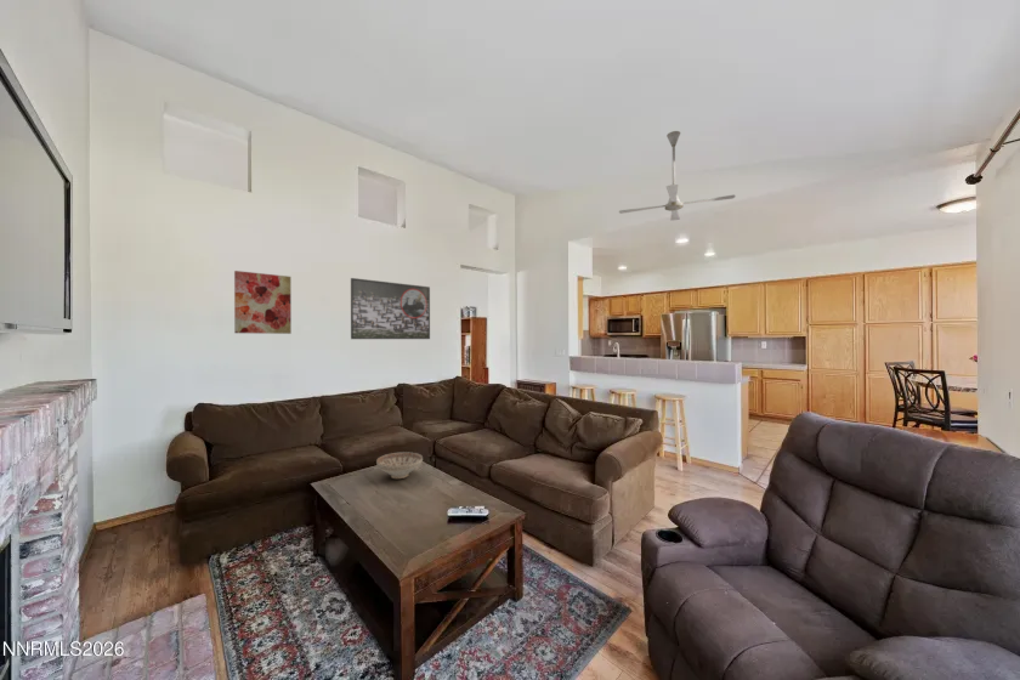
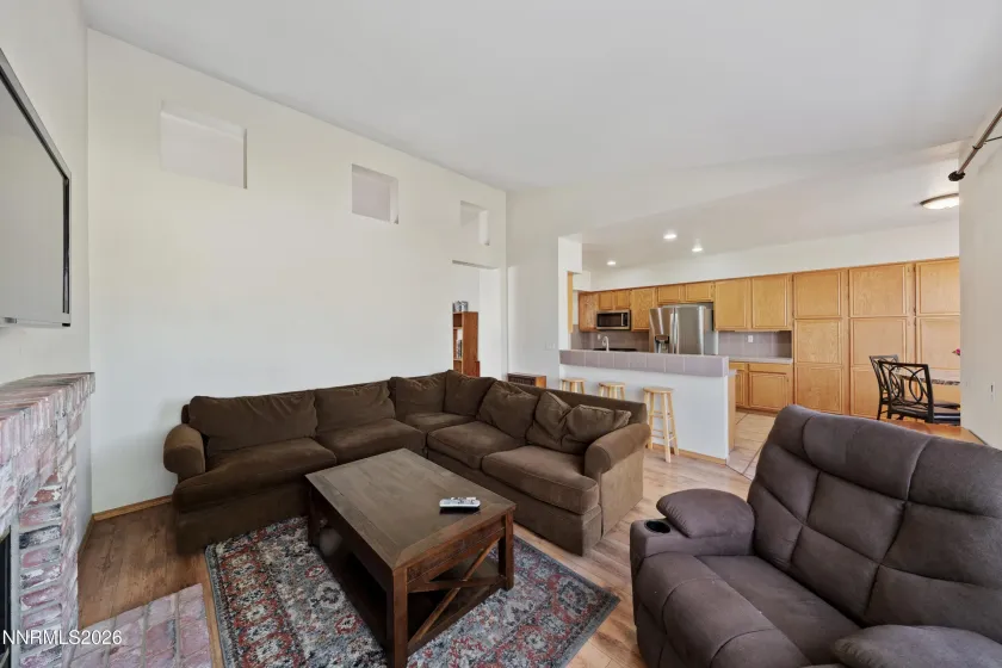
- ceiling fan [618,130,736,221]
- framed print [350,277,431,340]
- decorative bowl [375,450,424,480]
- wall art [233,270,293,335]
